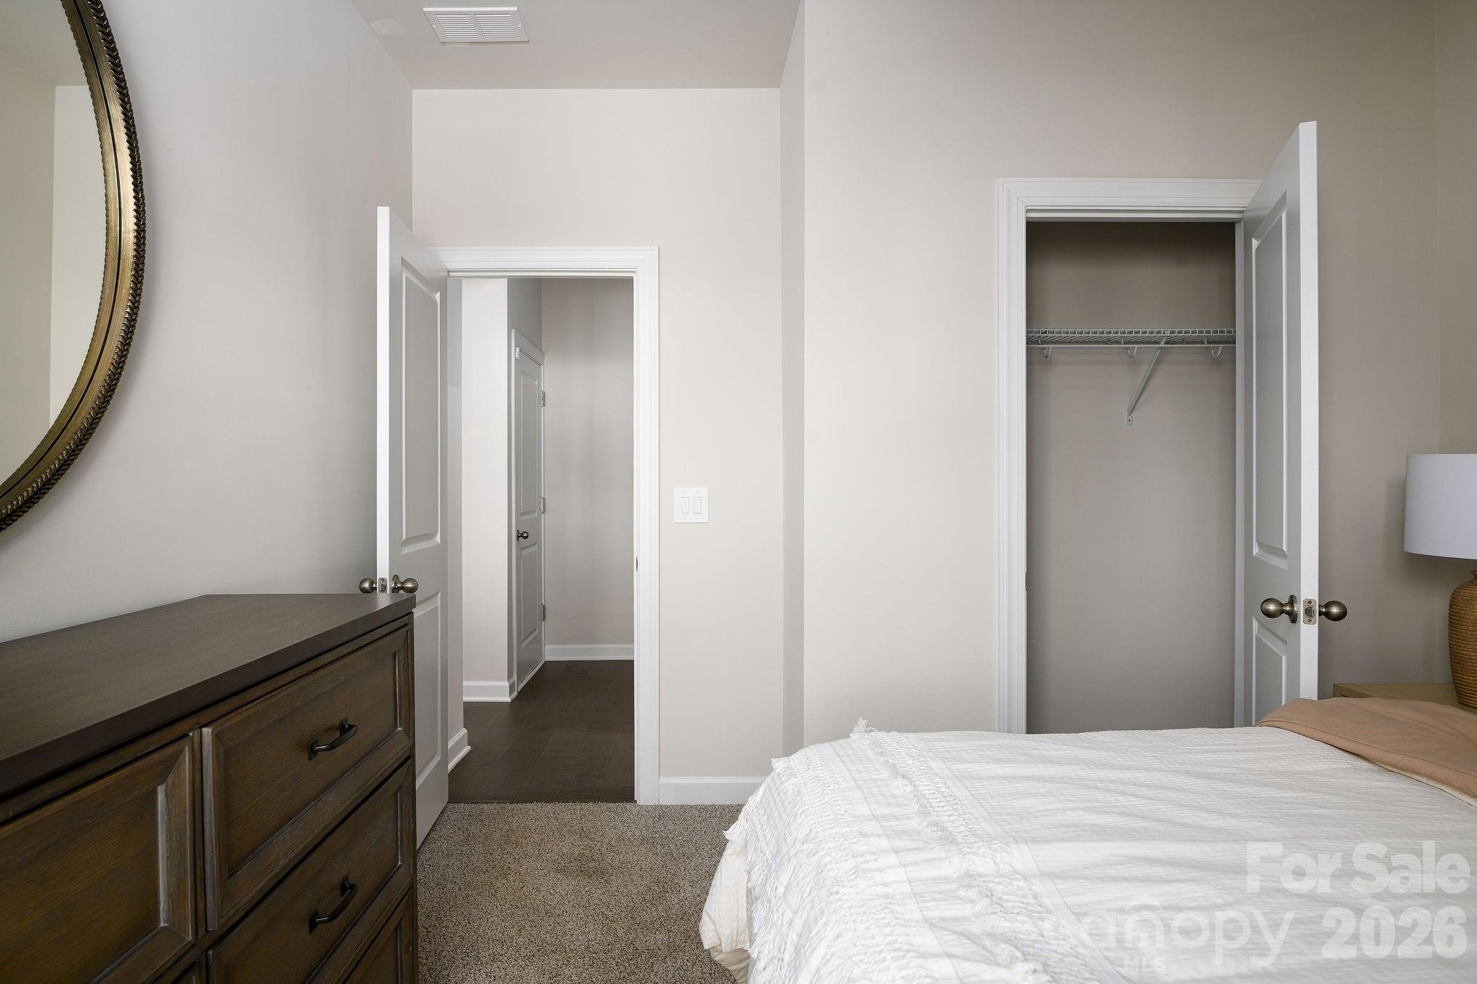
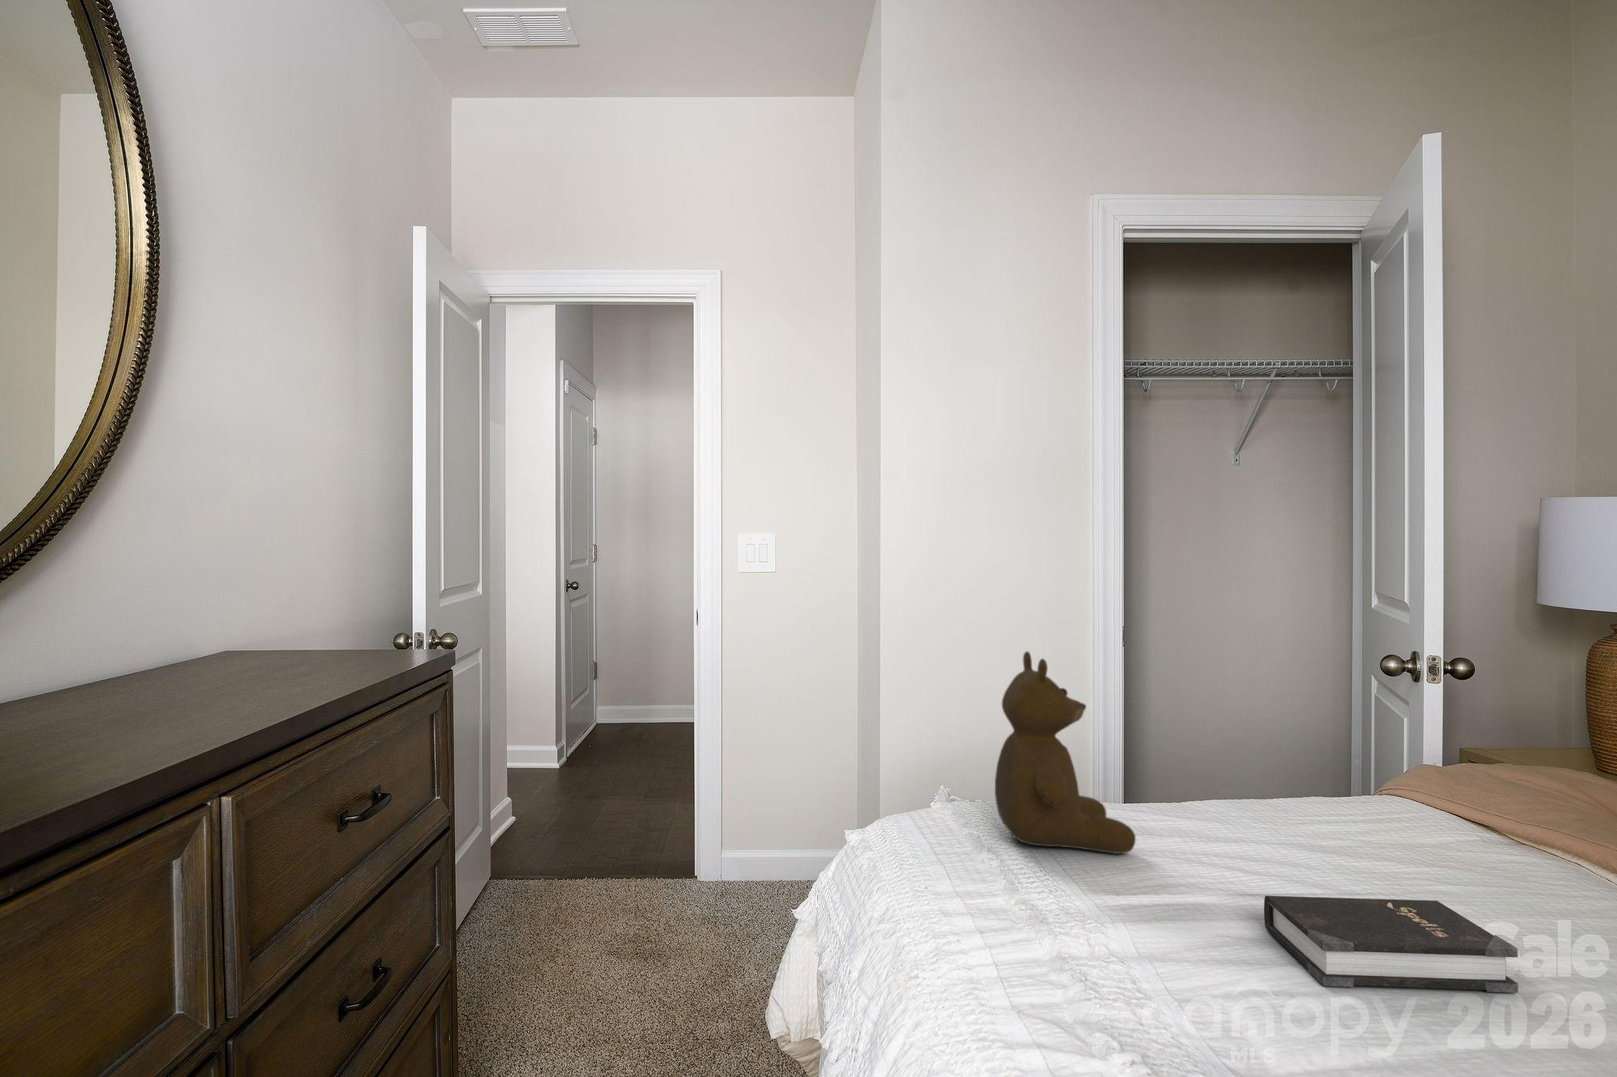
+ teddy bear [994,650,1137,855]
+ hardback book [1264,894,1520,993]
